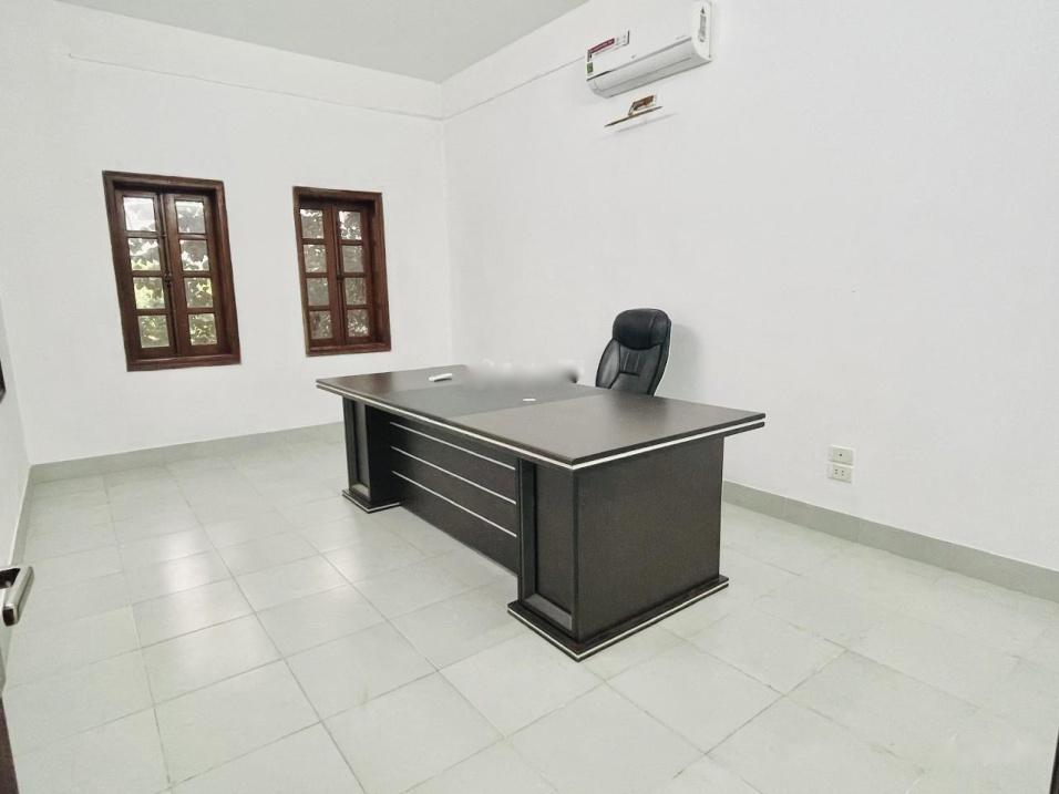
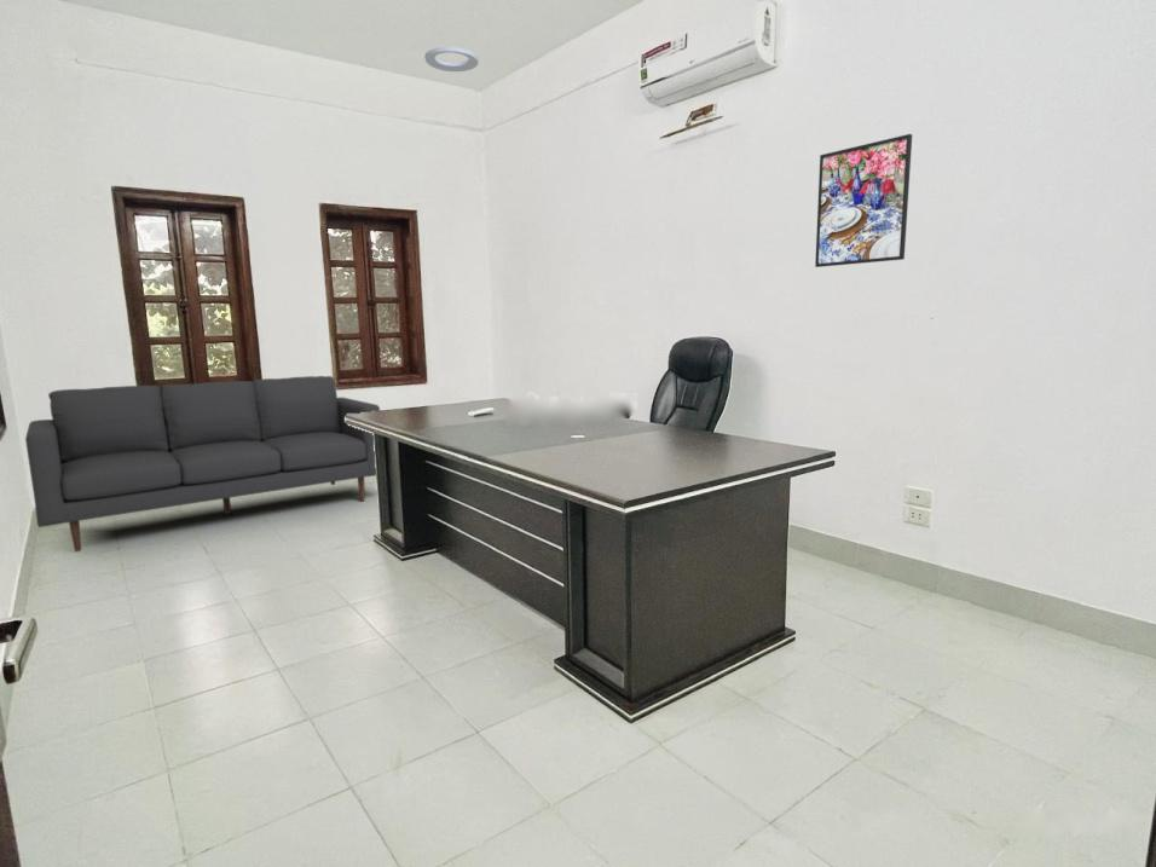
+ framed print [814,133,913,268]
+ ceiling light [423,46,480,73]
+ sofa [24,375,381,553]
